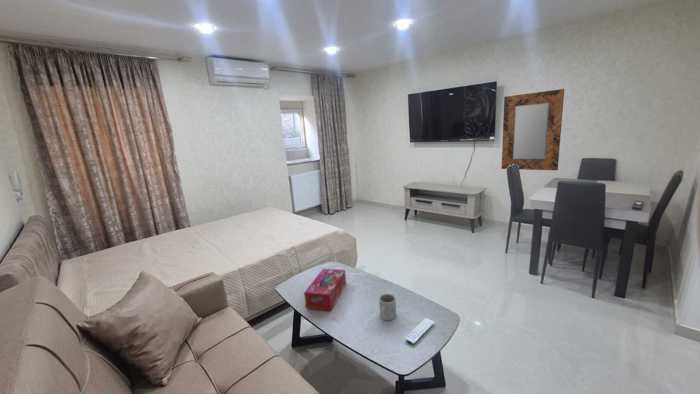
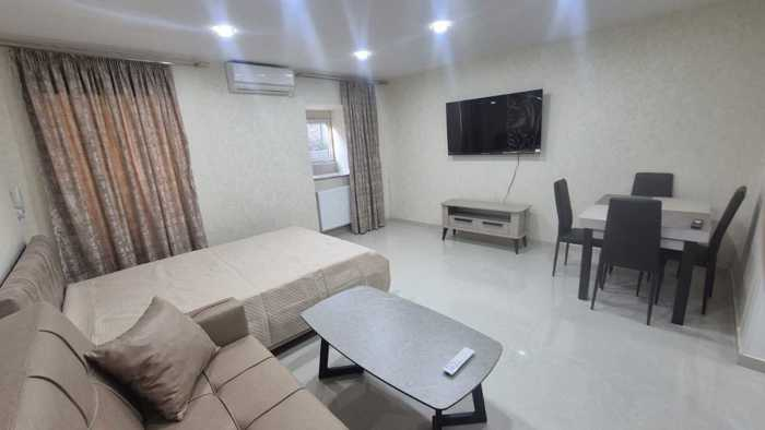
- mug [378,293,397,321]
- tissue box [303,268,347,312]
- home mirror [501,88,565,171]
